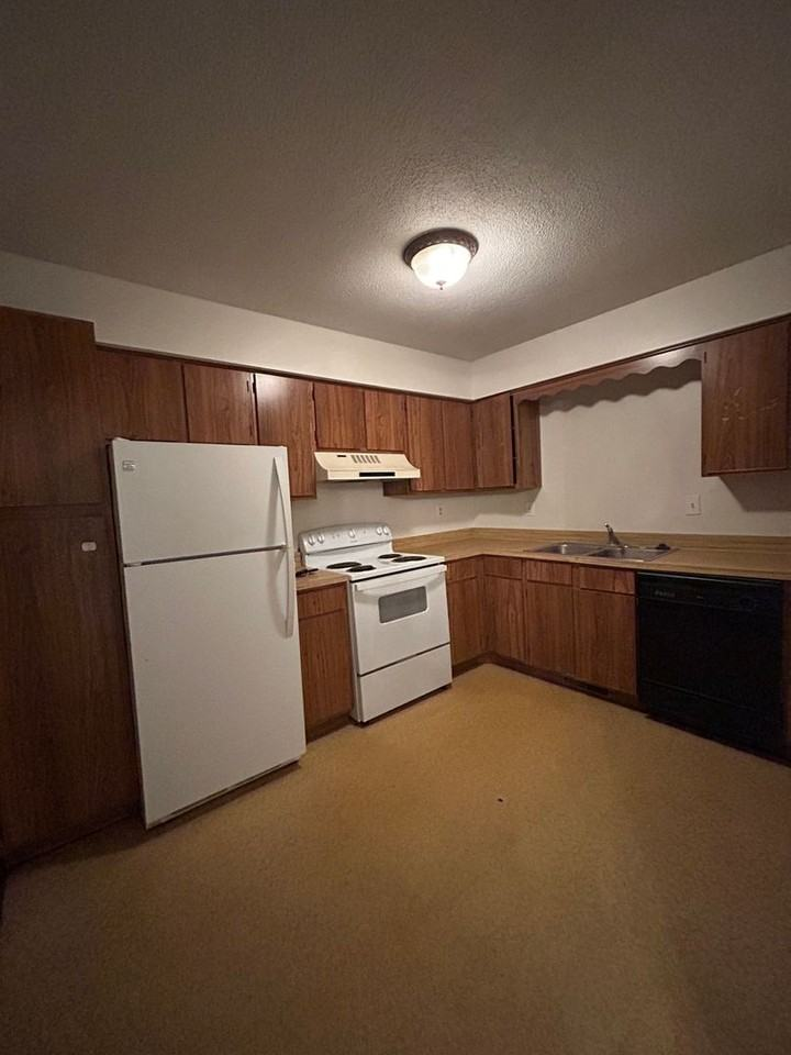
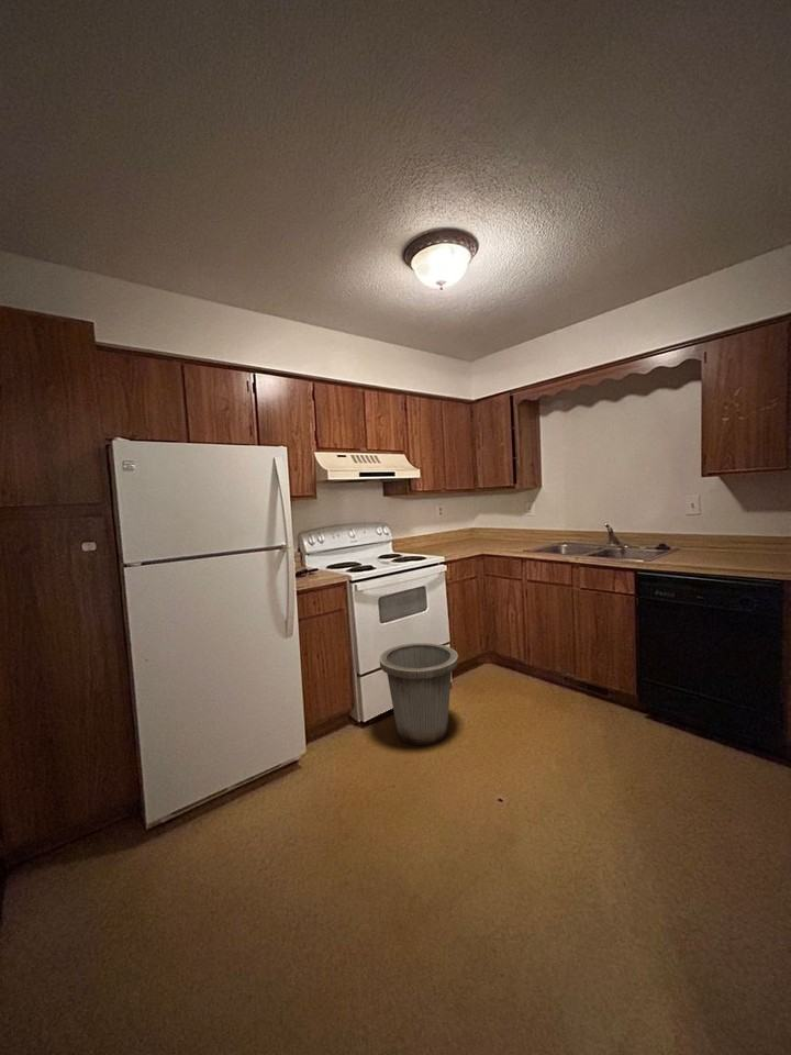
+ trash can [379,642,459,746]
